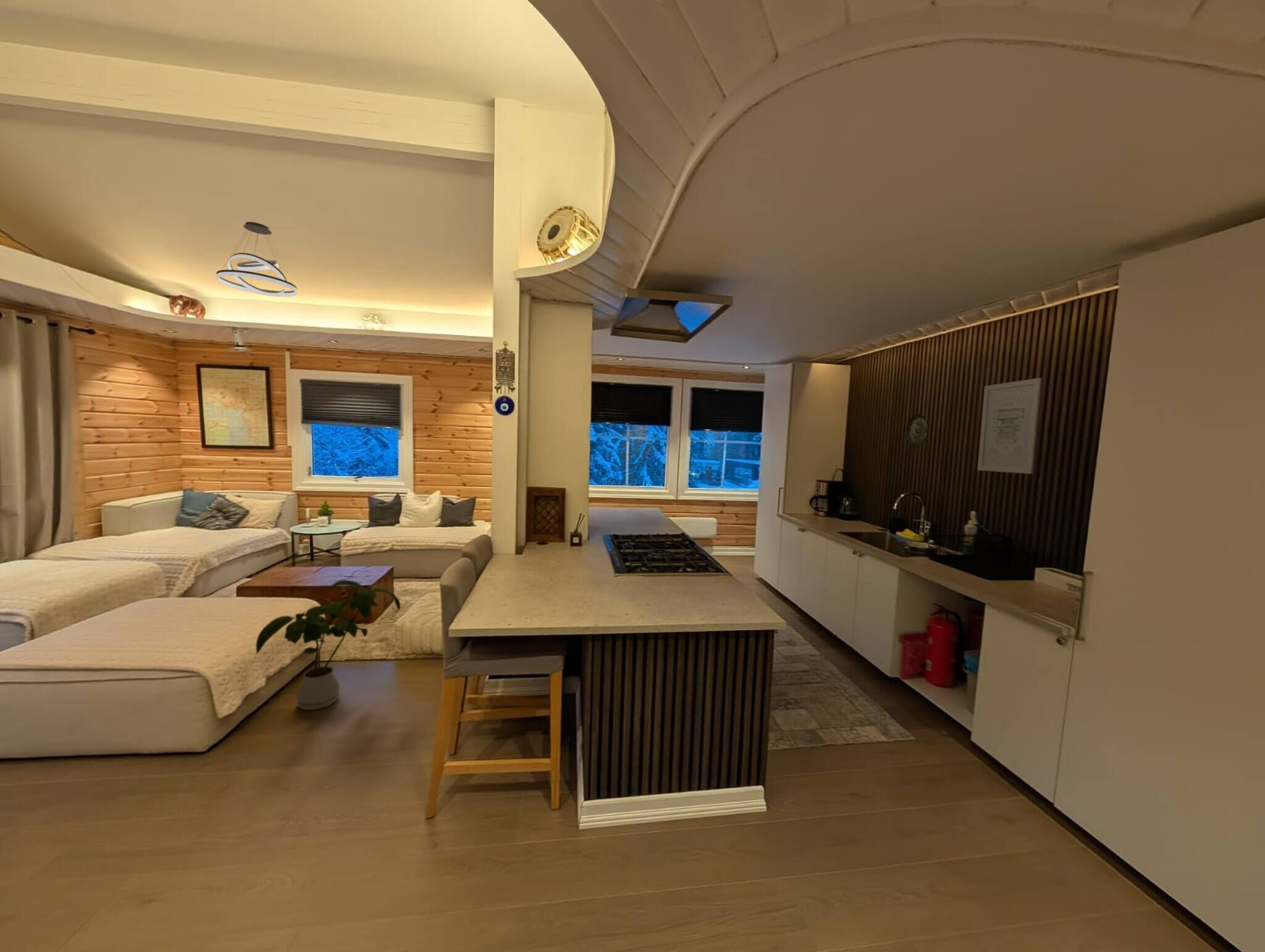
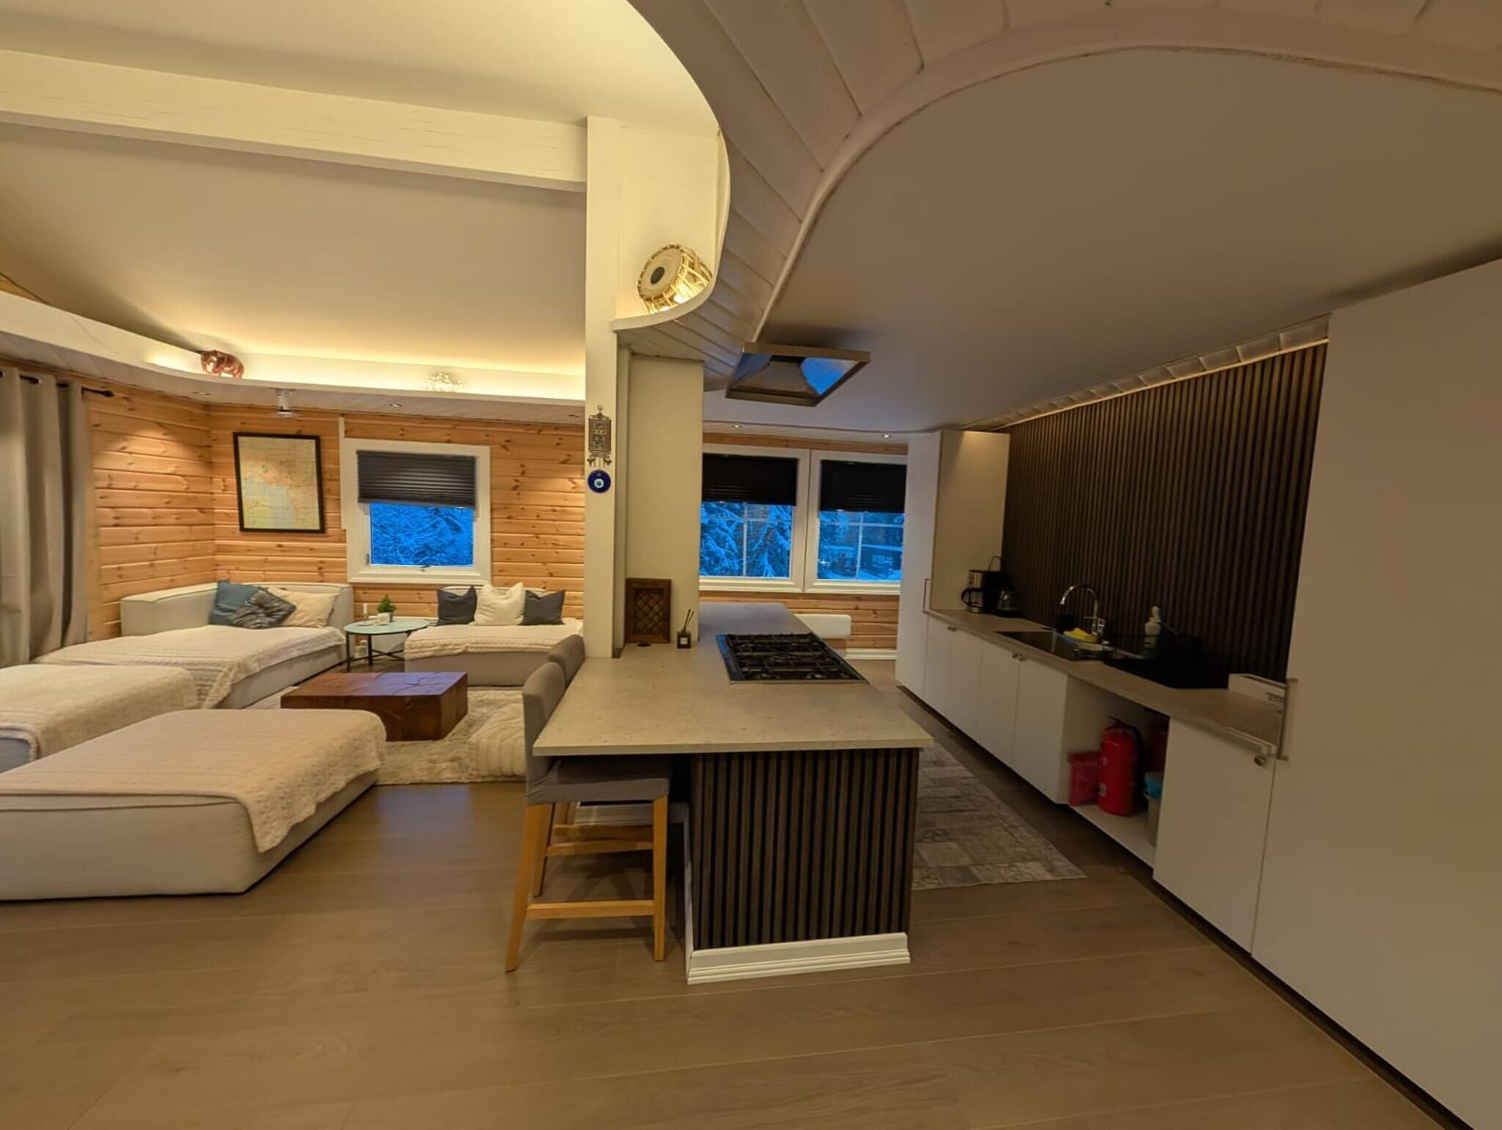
- wall art [977,377,1043,474]
- pendant light [216,221,298,297]
- decorative plate [906,413,928,447]
- house plant [255,579,401,710]
